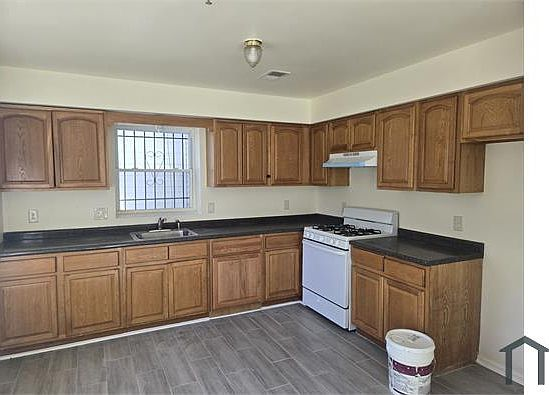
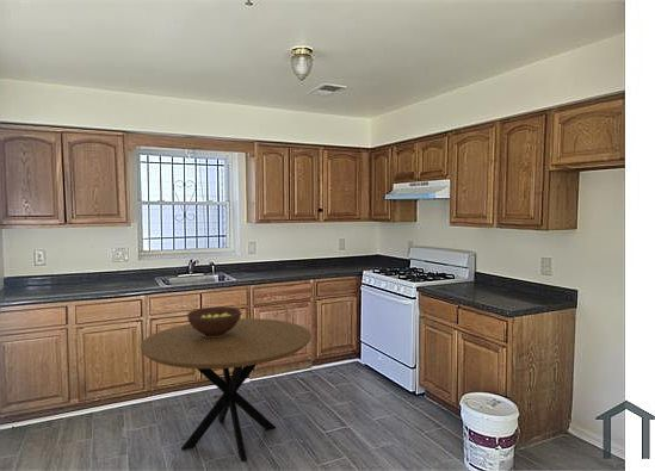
+ dining table [140,317,313,463]
+ fruit bowl [186,305,242,337]
